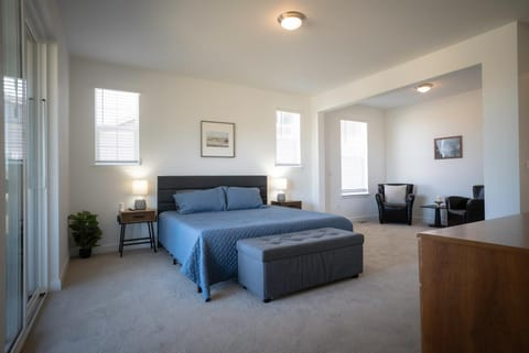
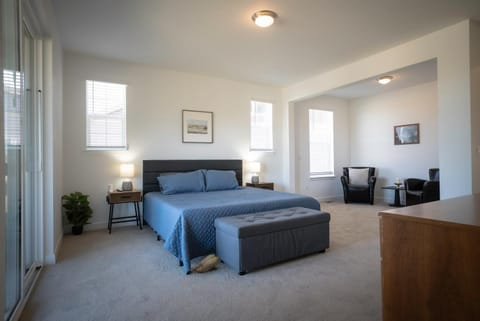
+ slippers [193,253,221,273]
